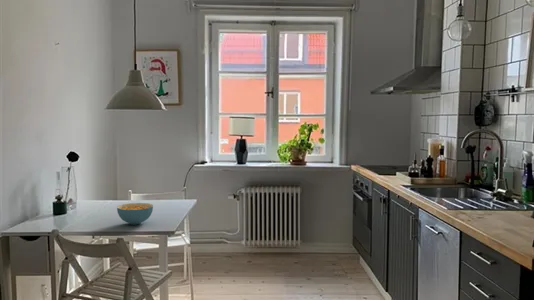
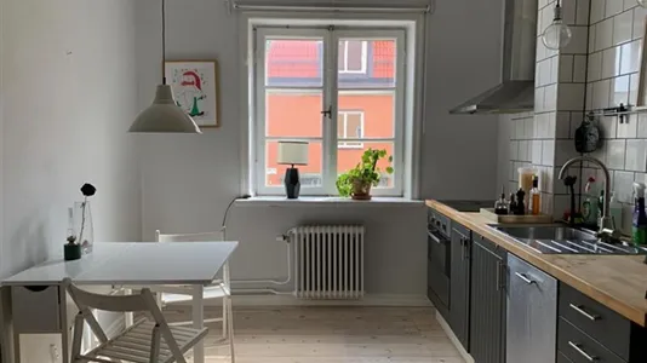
- cereal bowl [116,202,154,226]
